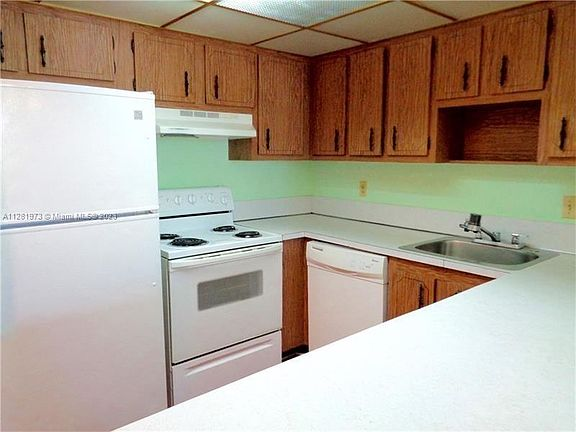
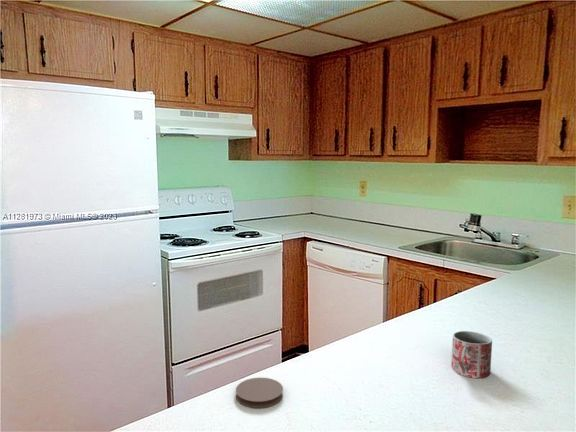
+ coaster [235,377,284,409]
+ mug [450,330,493,379]
